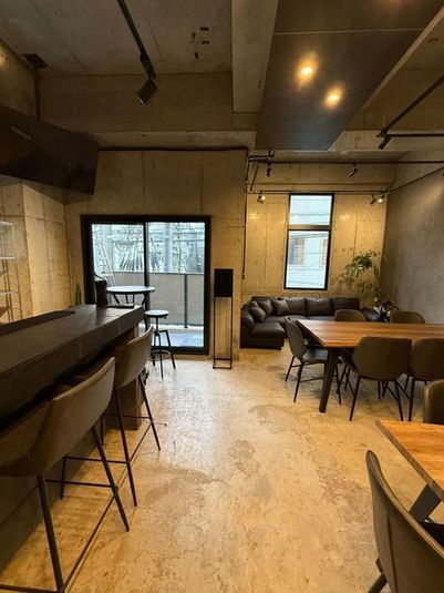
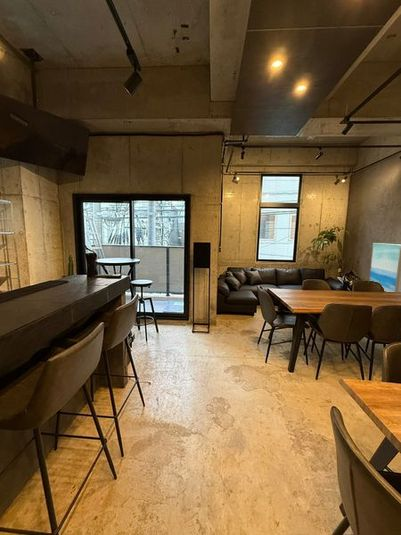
+ wall art [368,242,401,293]
